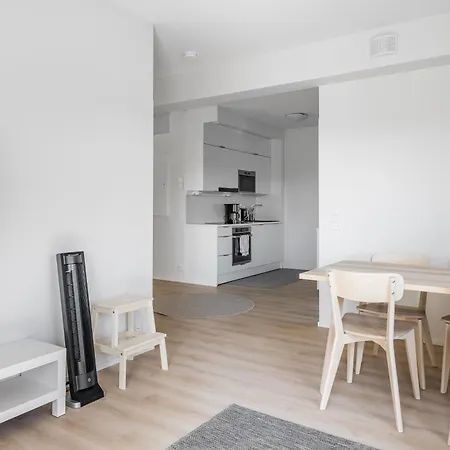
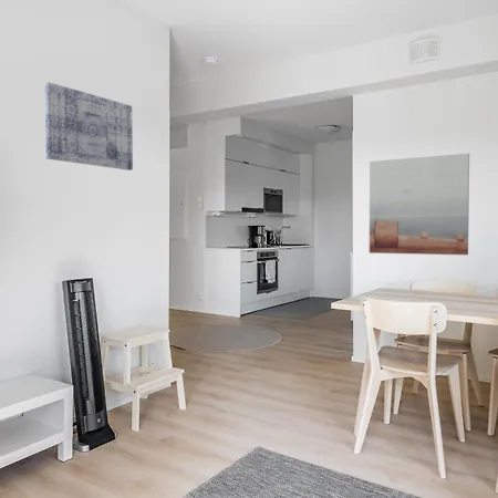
+ wall art [44,81,134,172]
+ wall art [369,153,470,256]
